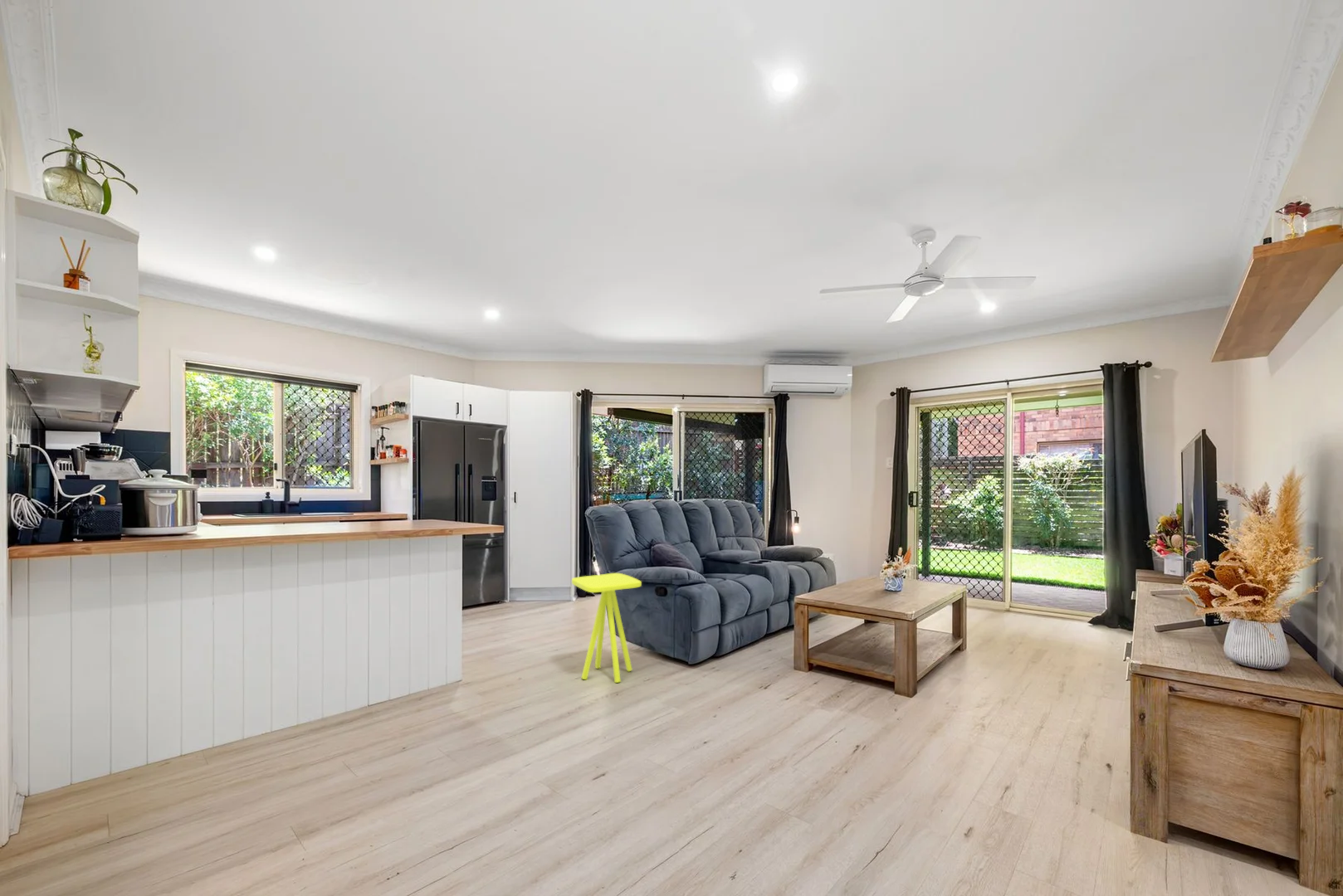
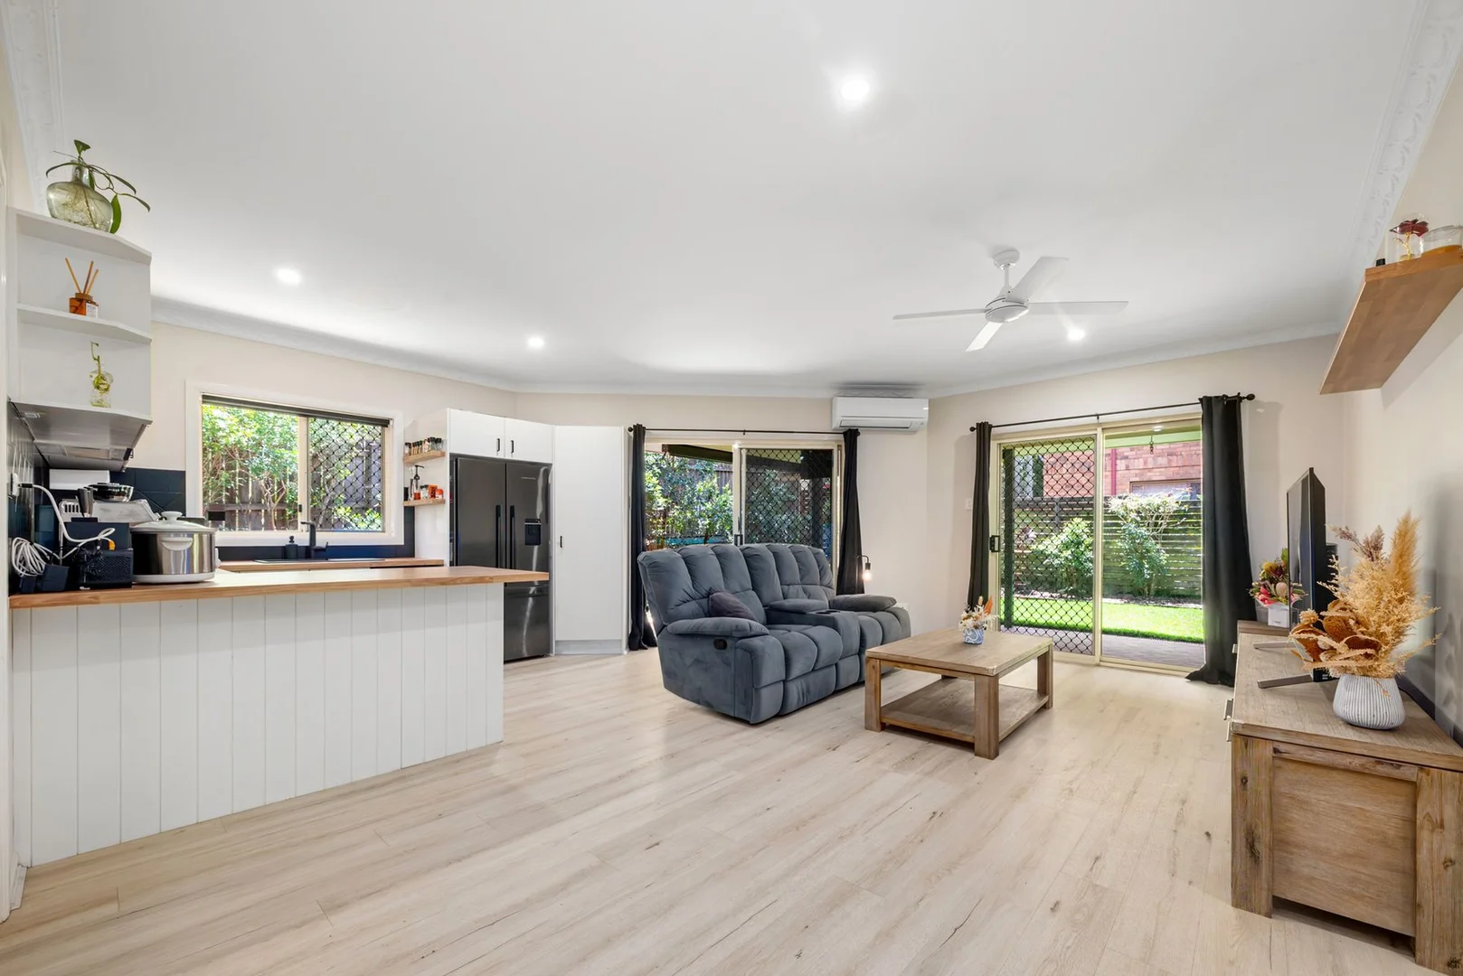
- side table [571,572,642,684]
